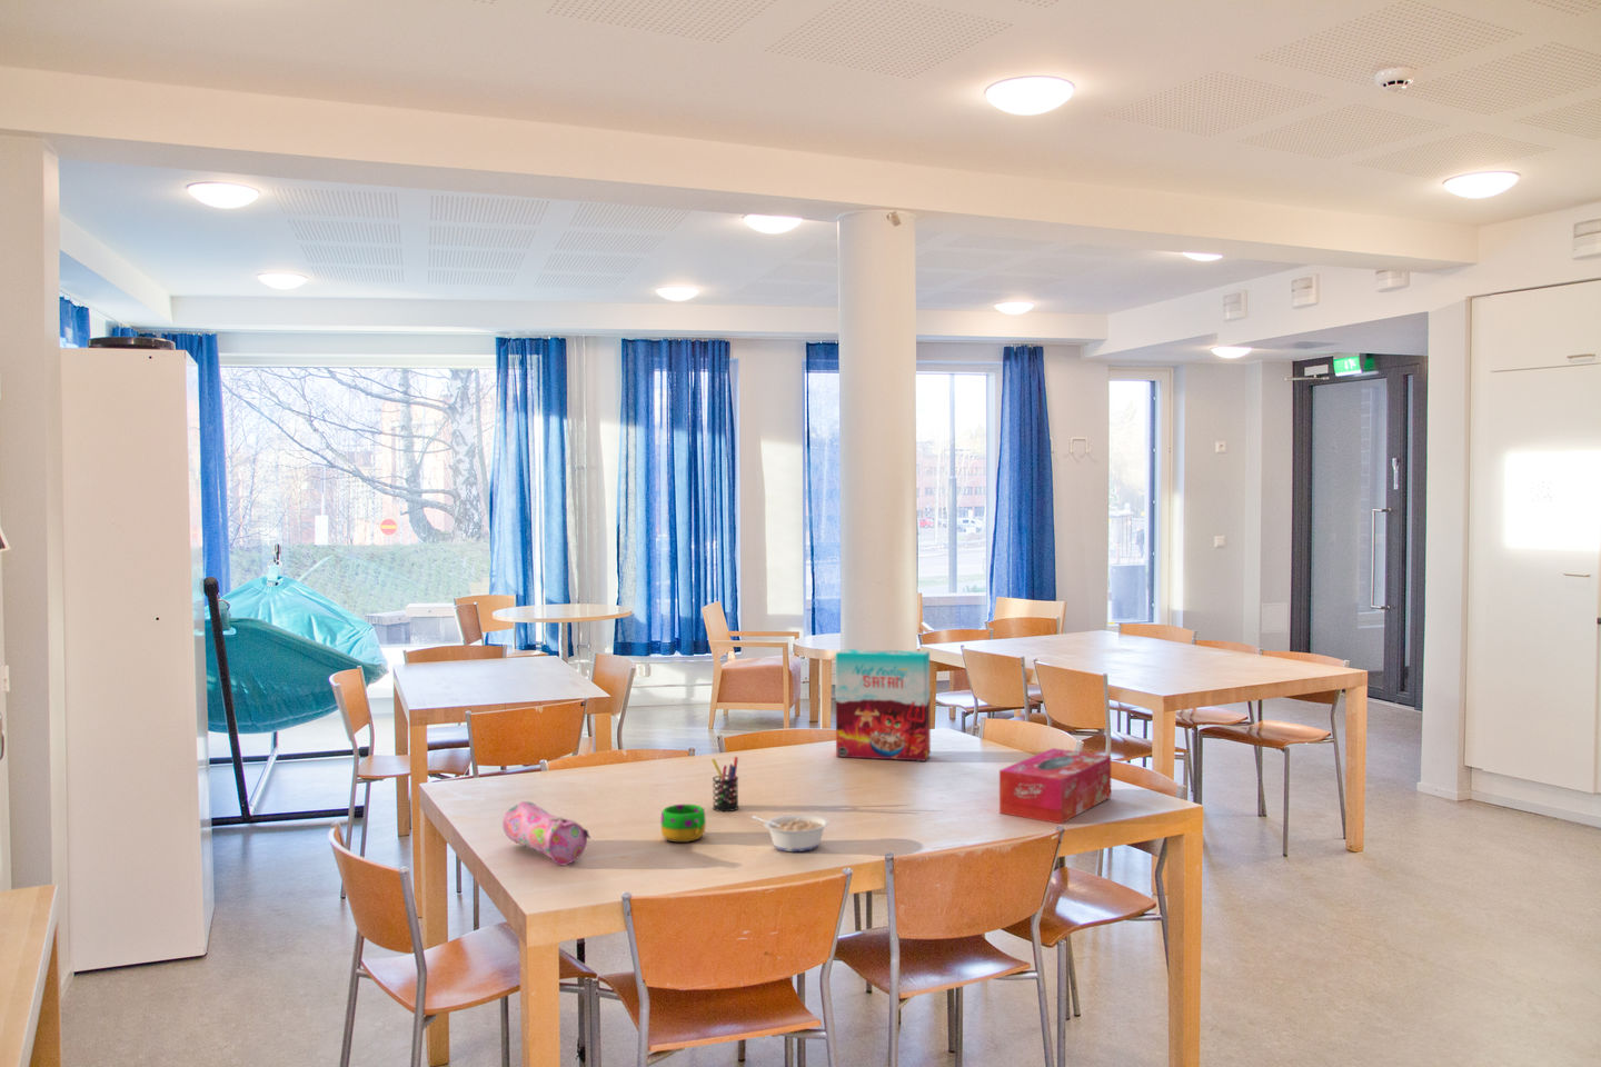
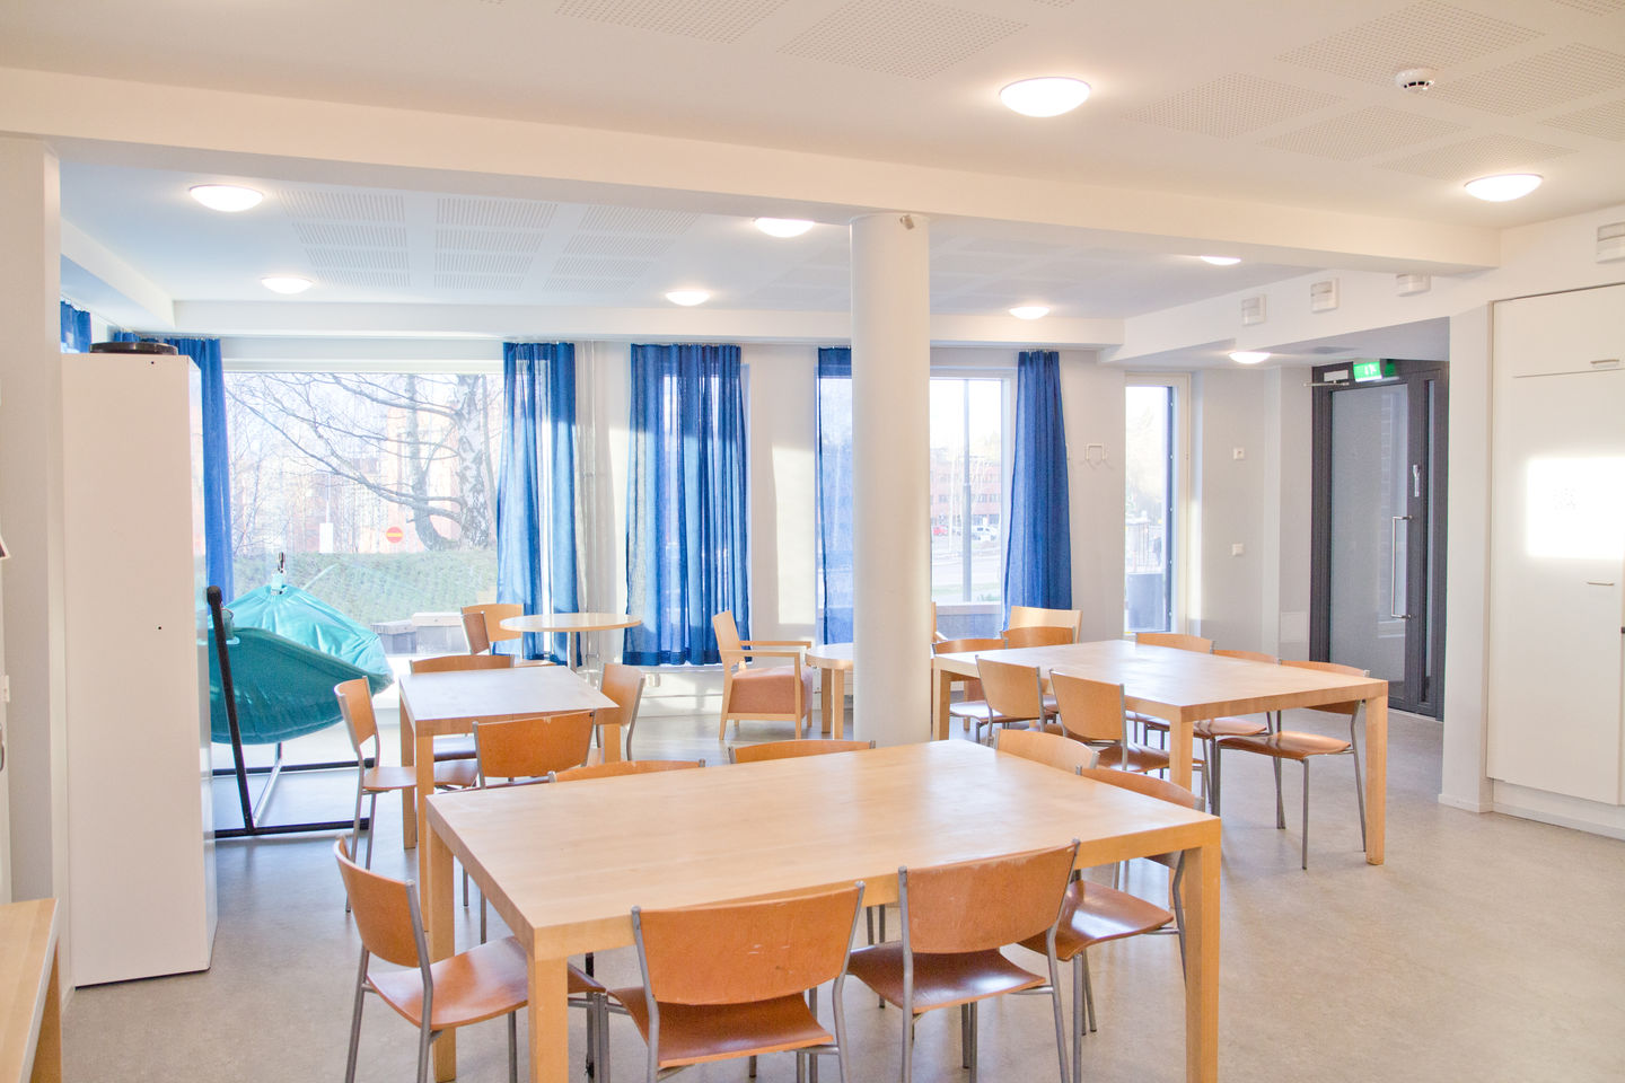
- tissue box [998,747,1111,825]
- pencil case [502,800,592,867]
- legume [750,813,830,853]
- pen holder [710,756,740,812]
- mug [660,804,708,843]
- cereal box [835,648,932,762]
